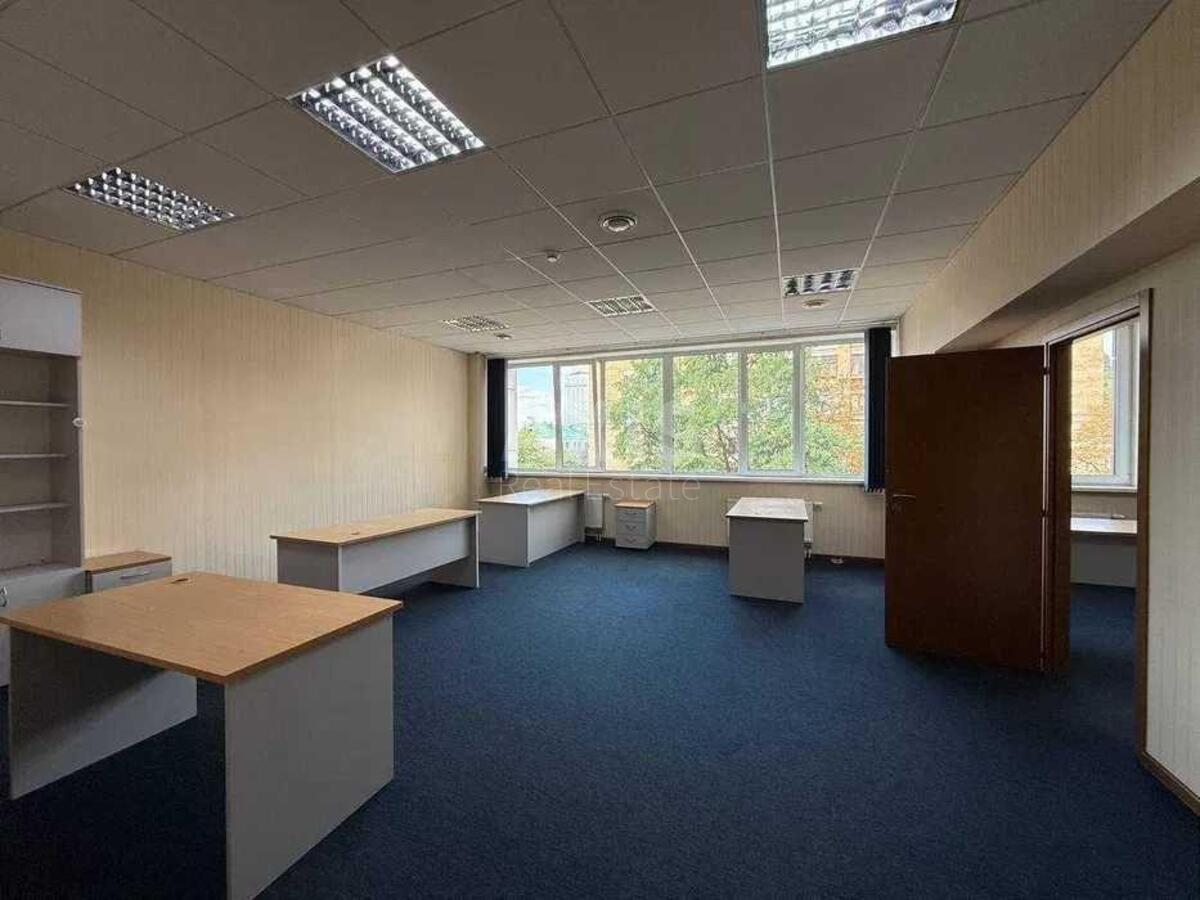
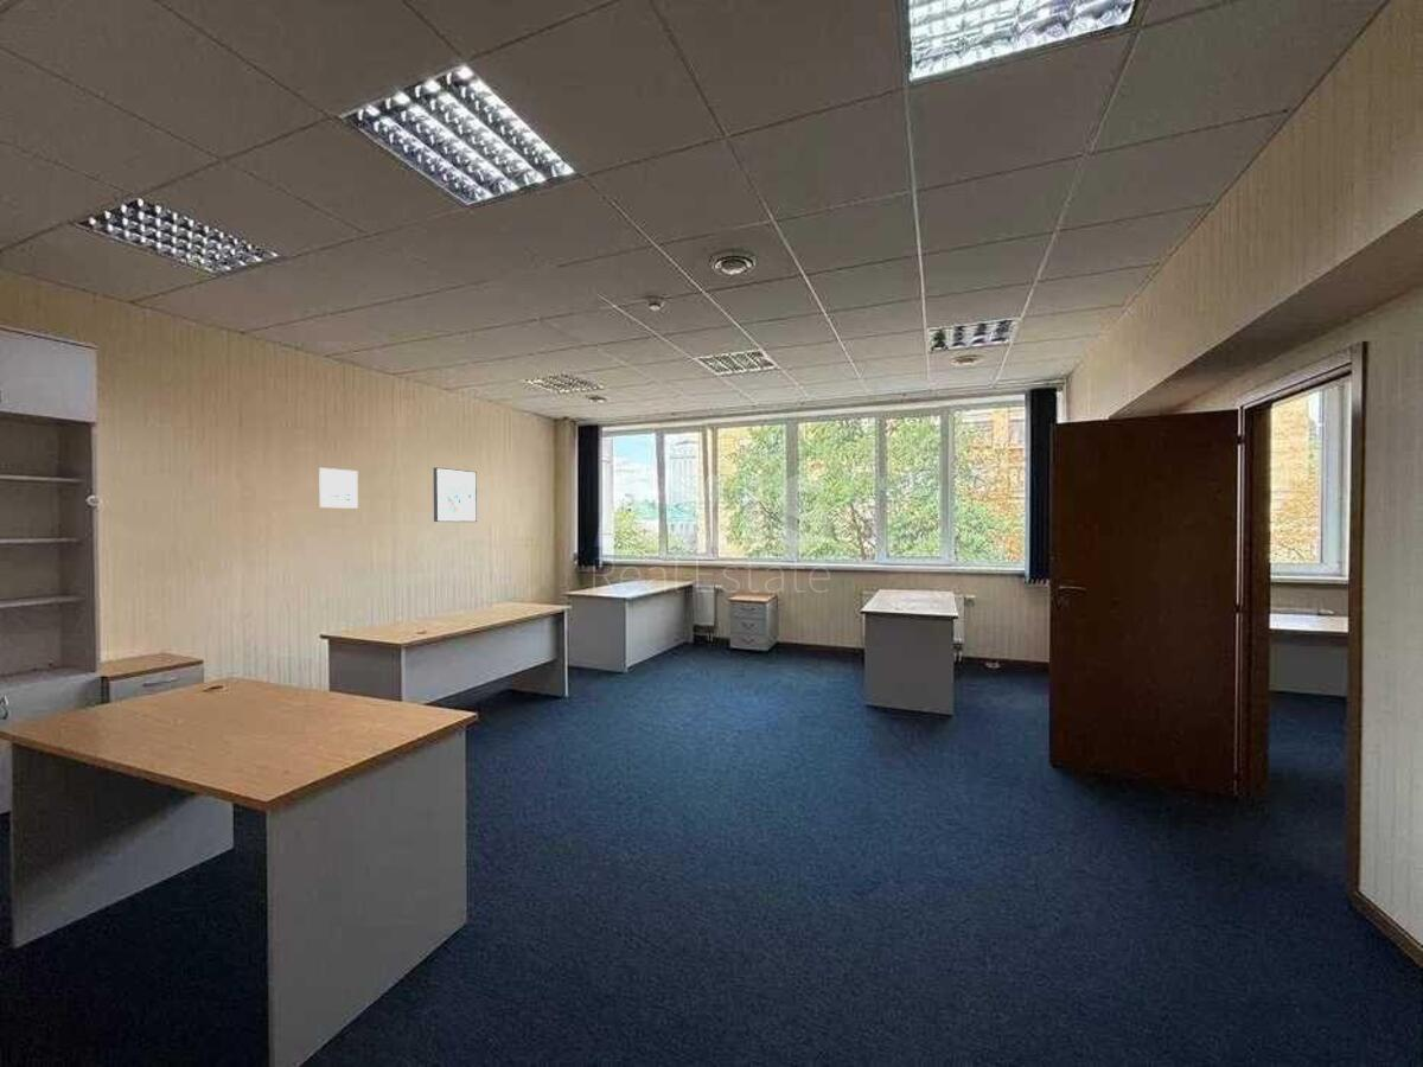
+ wall art [433,466,478,523]
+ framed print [318,467,359,510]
